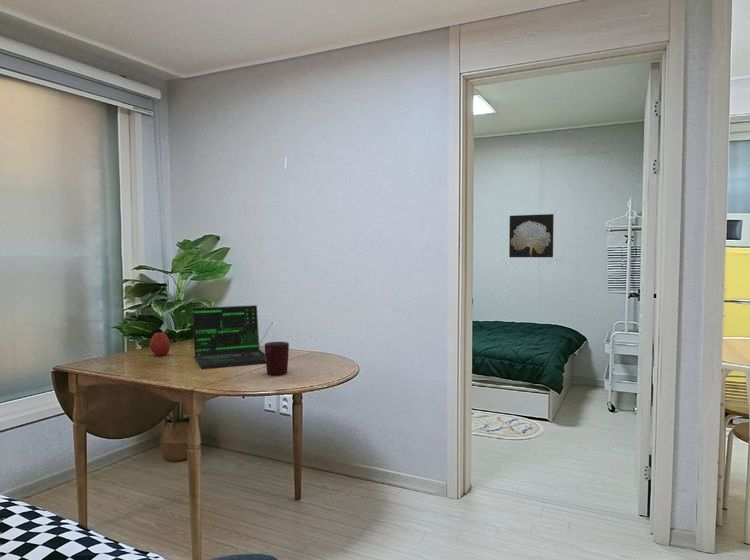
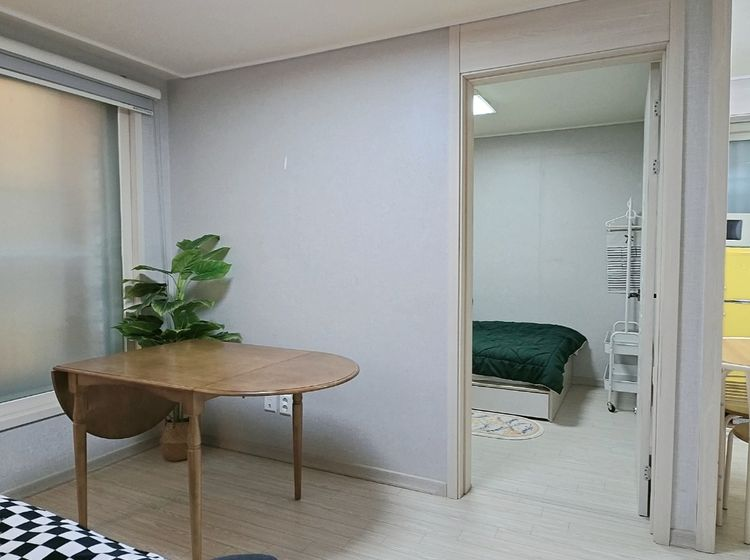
- wall art [508,213,555,258]
- mug [264,341,290,376]
- apple [149,331,171,356]
- laptop [192,304,274,370]
